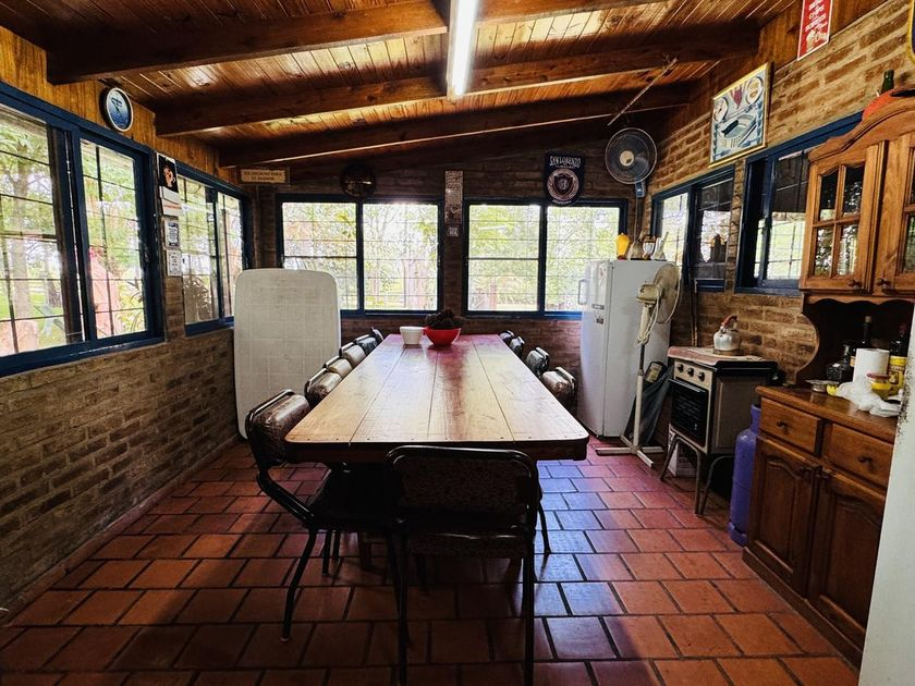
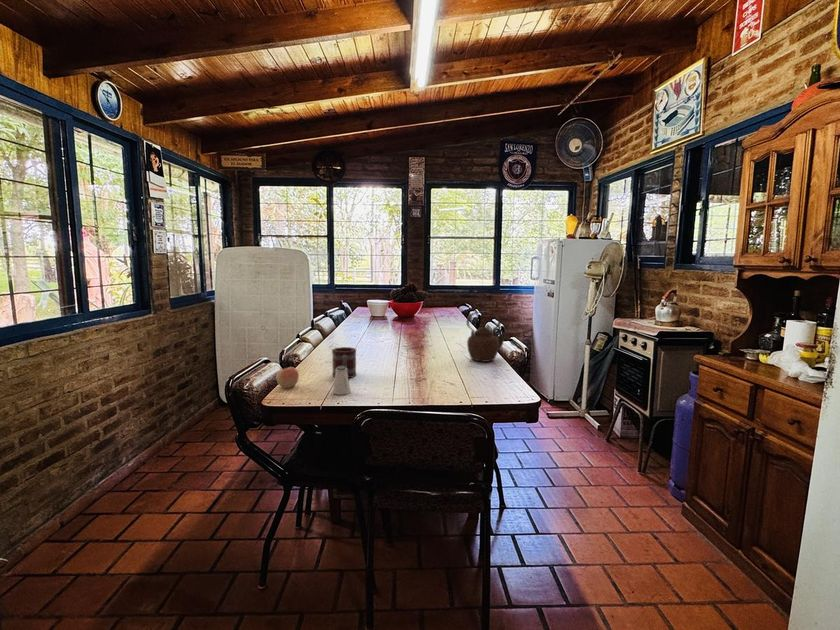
+ apple [275,366,300,389]
+ mug [331,346,357,379]
+ teapot [466,310,507,363]
+ saltshaker [331,366,352,396]
